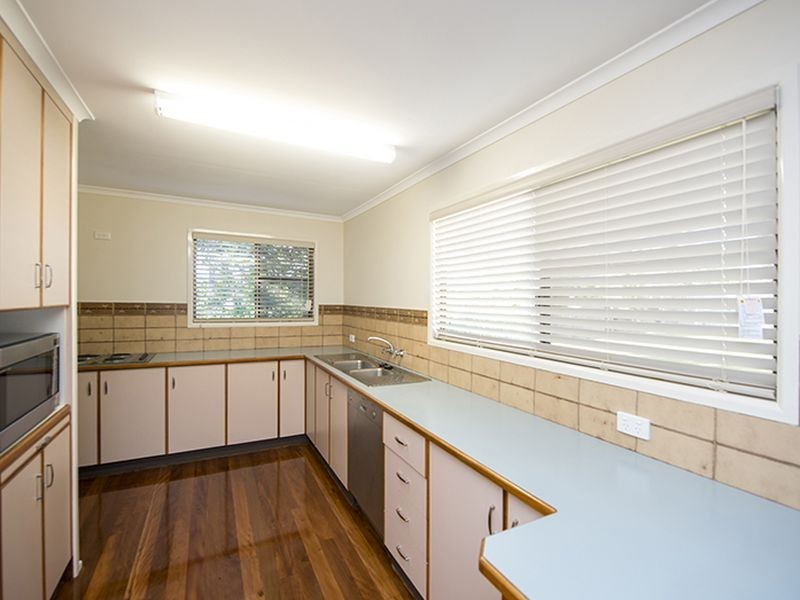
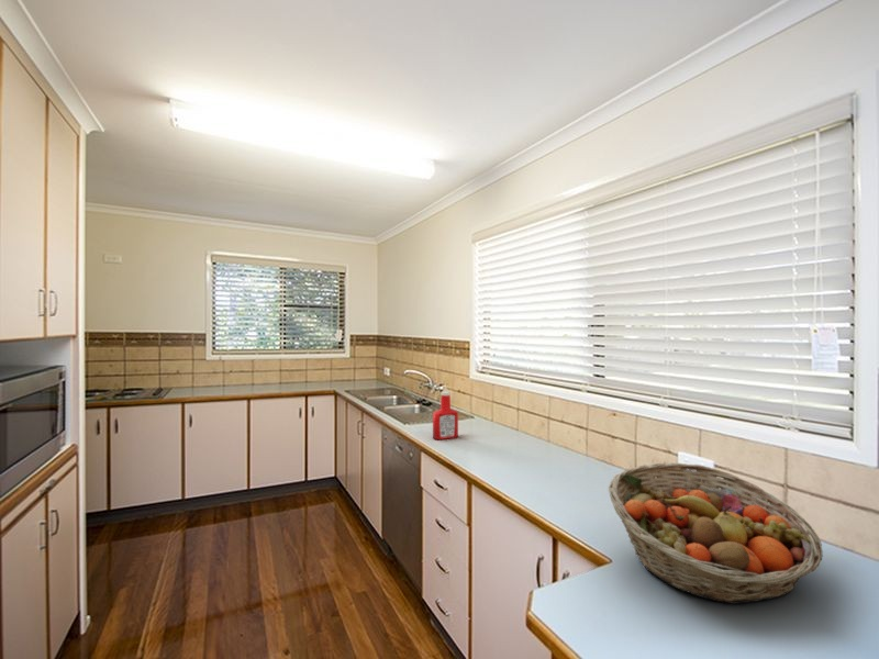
+ soap bottle [432,390,459,440]
+ fruit basket [608,462,824,605]
